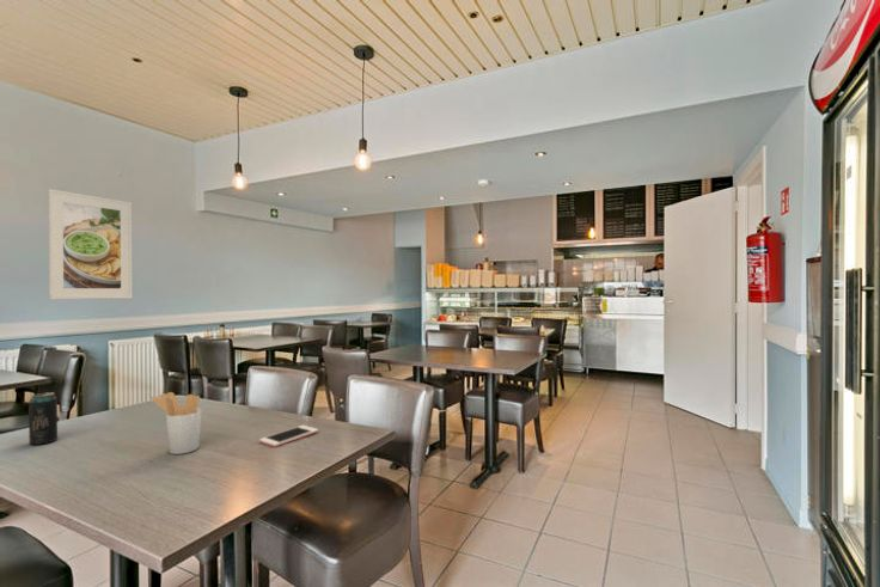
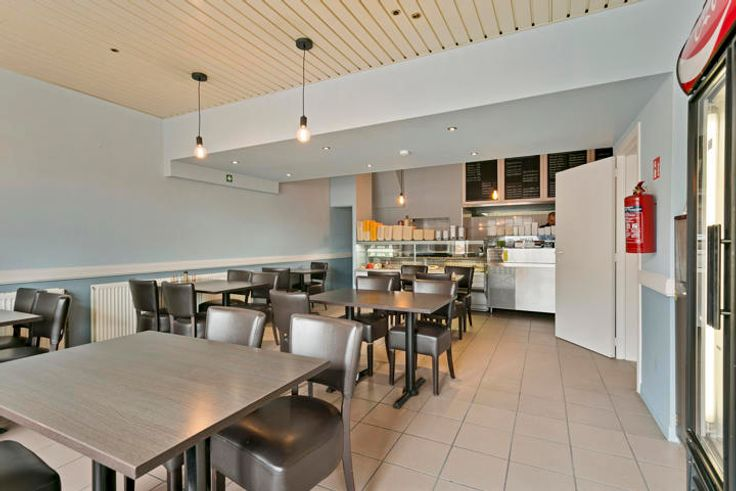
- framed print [47,188,134,300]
- cell phone [258,424,319,448]
- beverage can [28,391,59,446]
- utensil holder [151,391,202,455]
